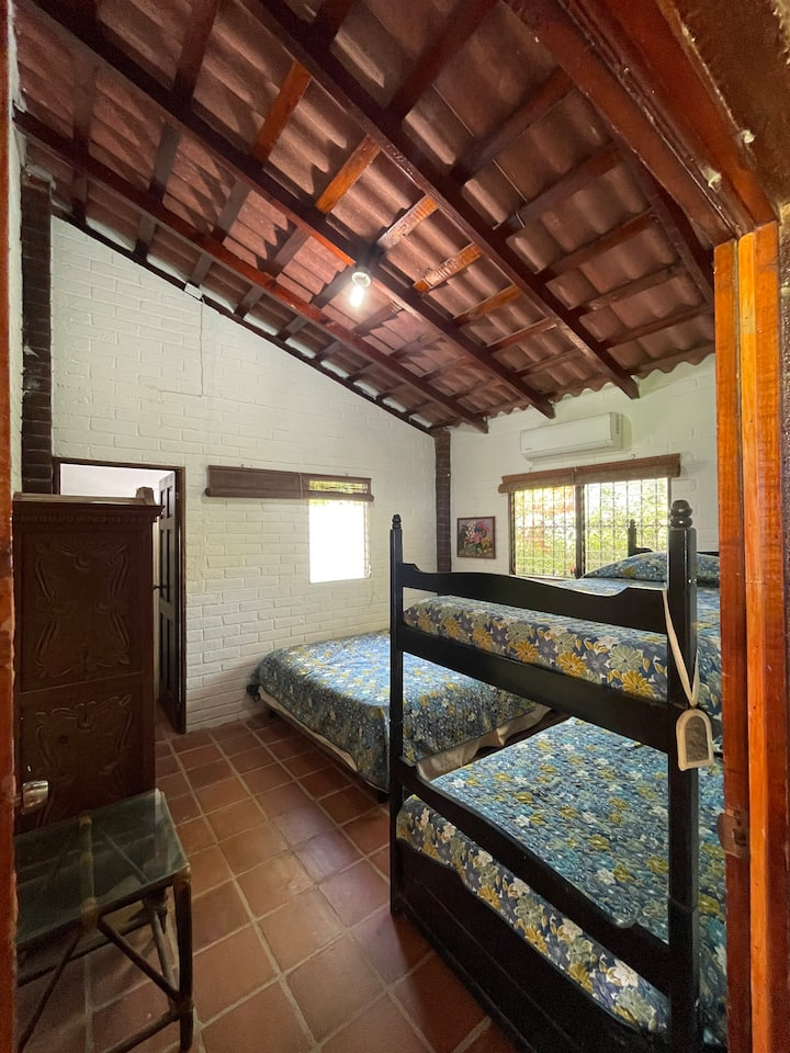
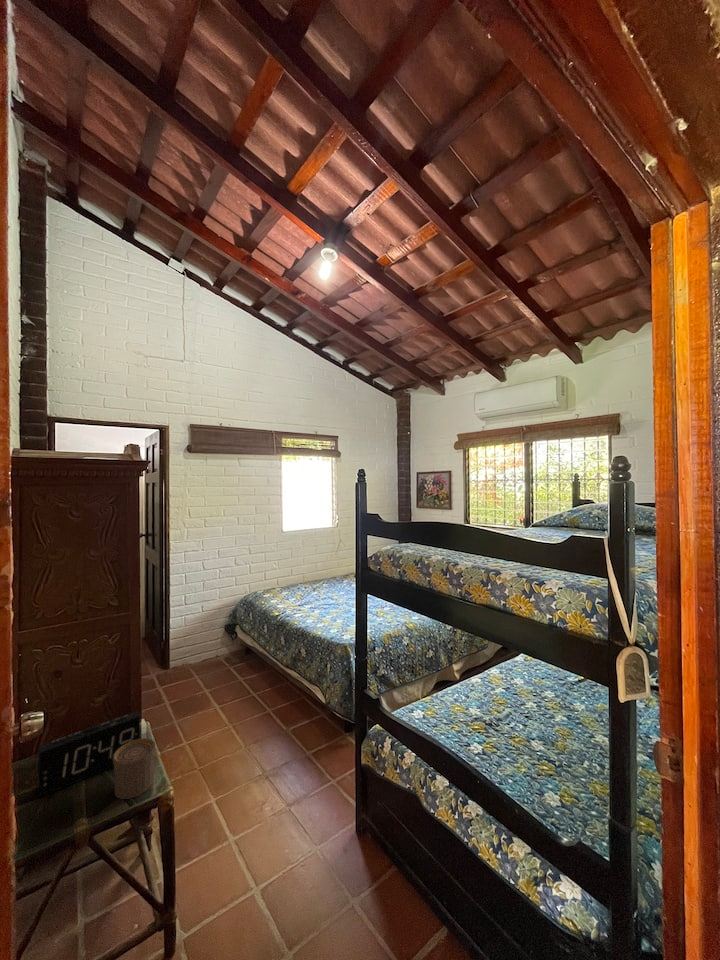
+ alarm clock [37,710,141,799]
+ cup [113,737,156,800]
